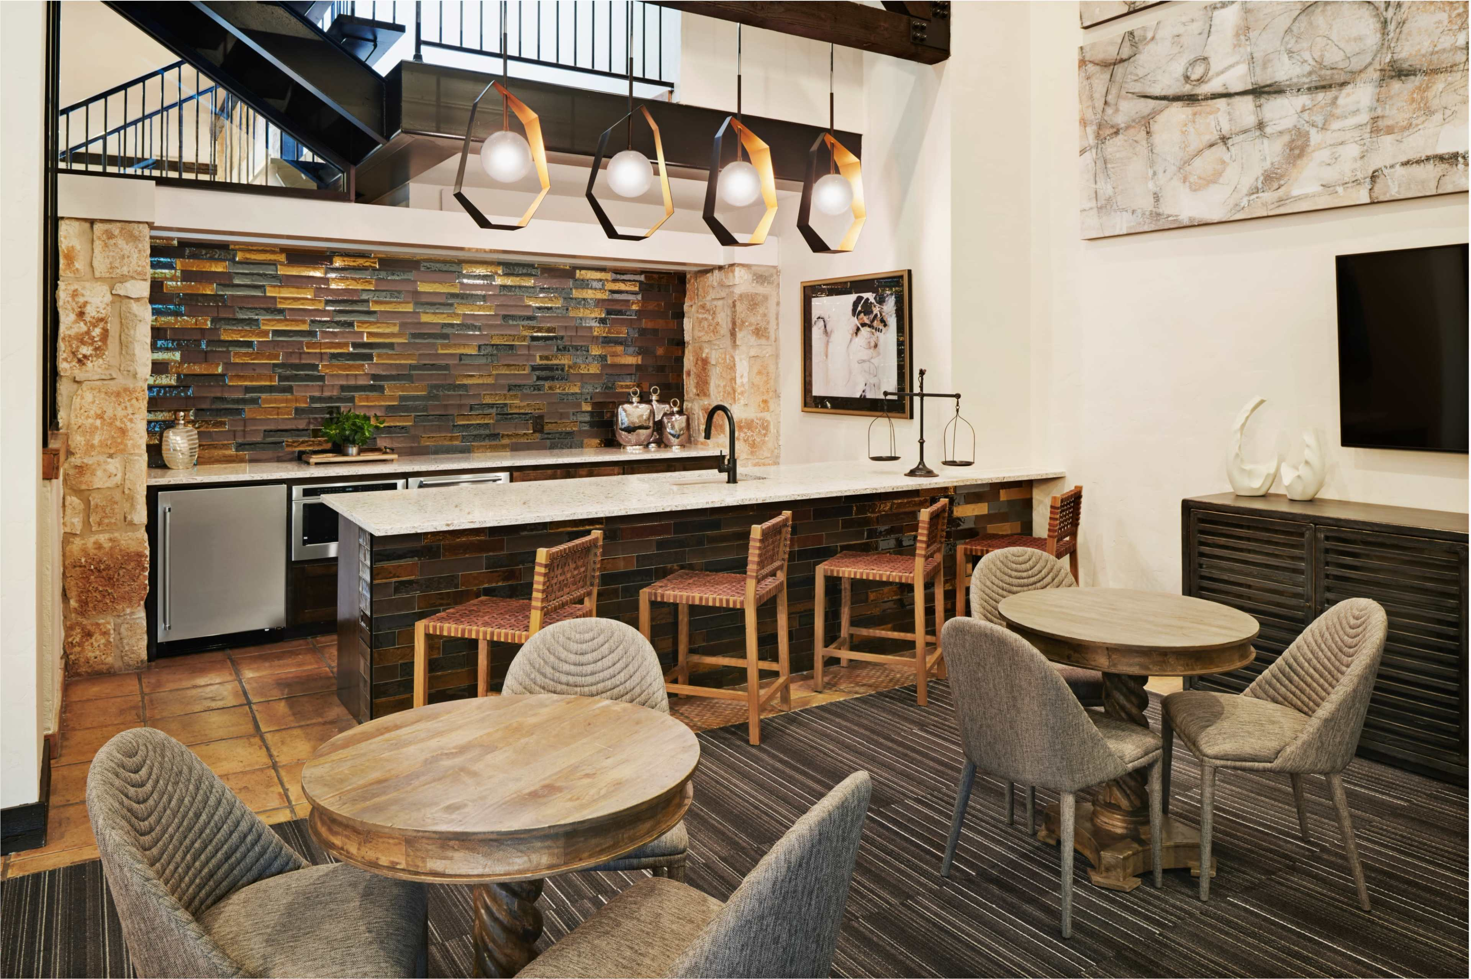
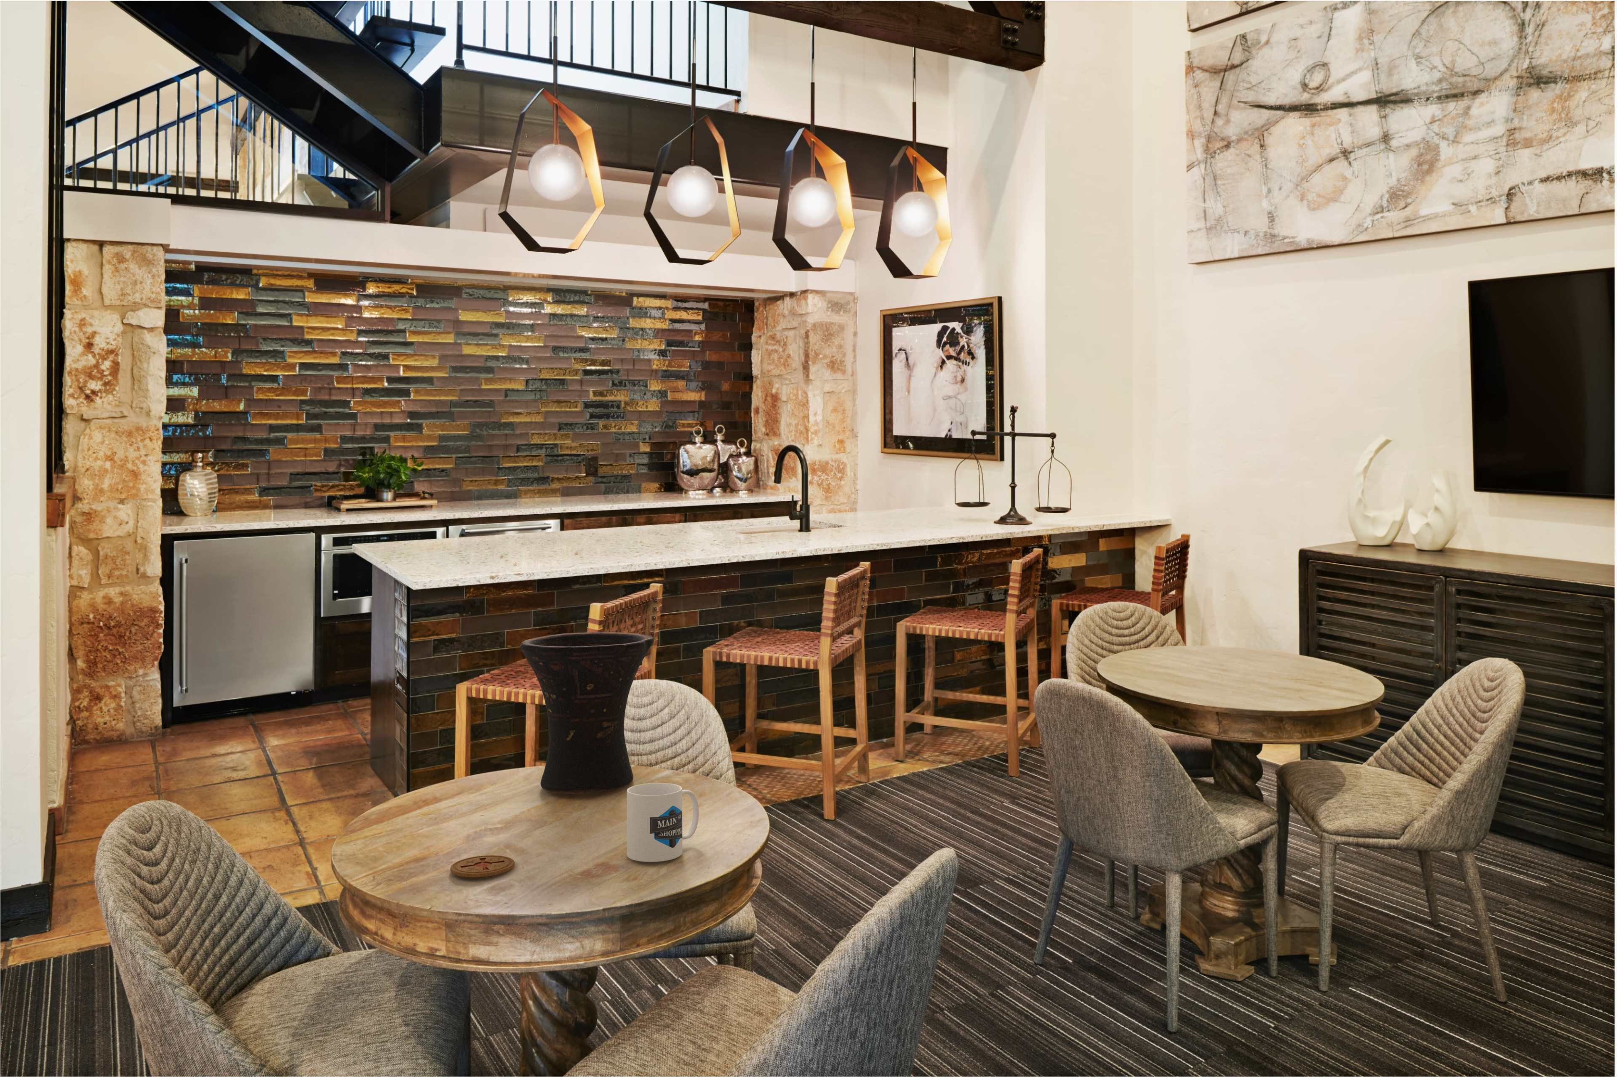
+ mug [626,783,700,862]
+ coaster [450,855,515,877]
+ vase [519,632,654,795]
